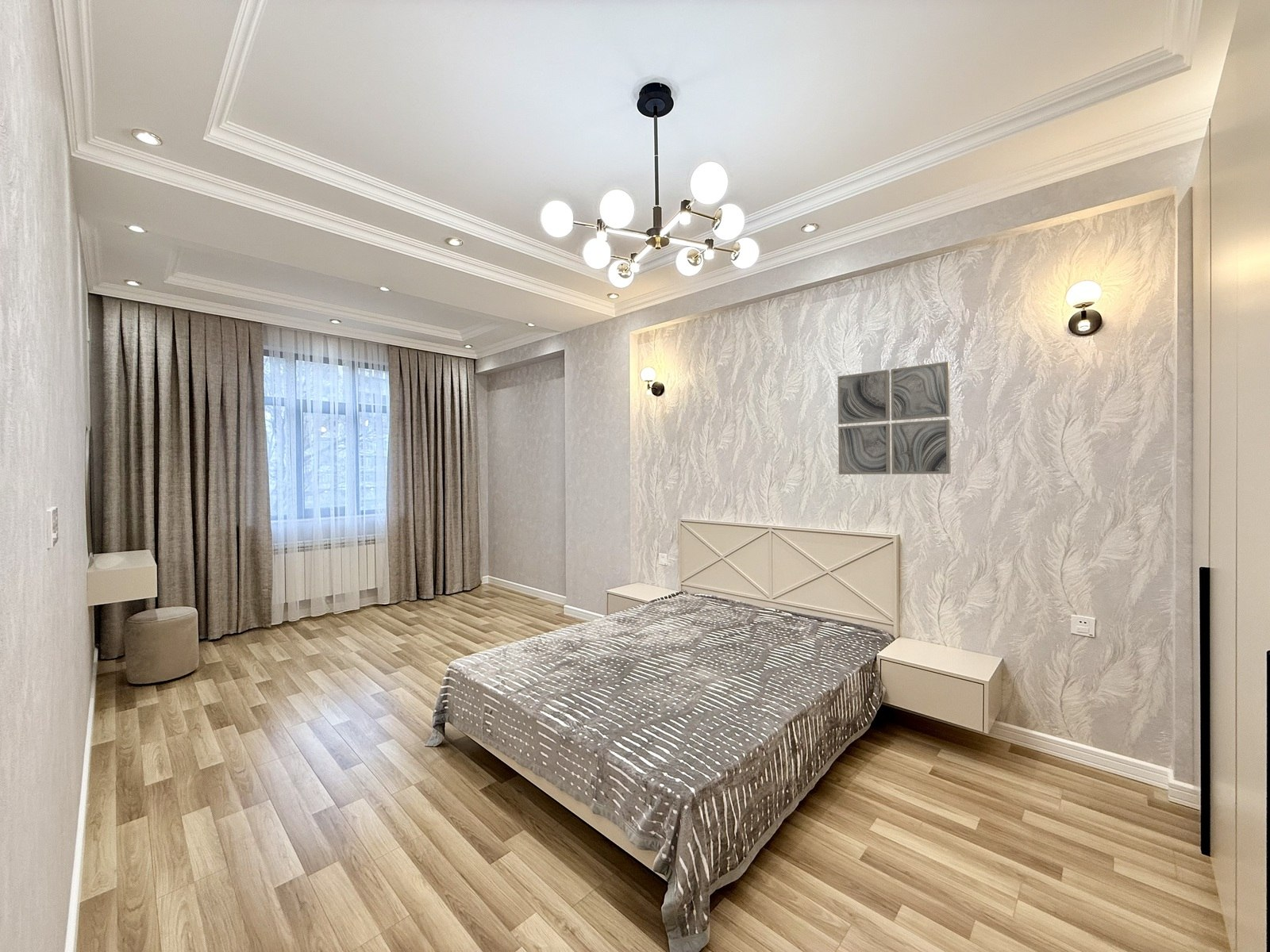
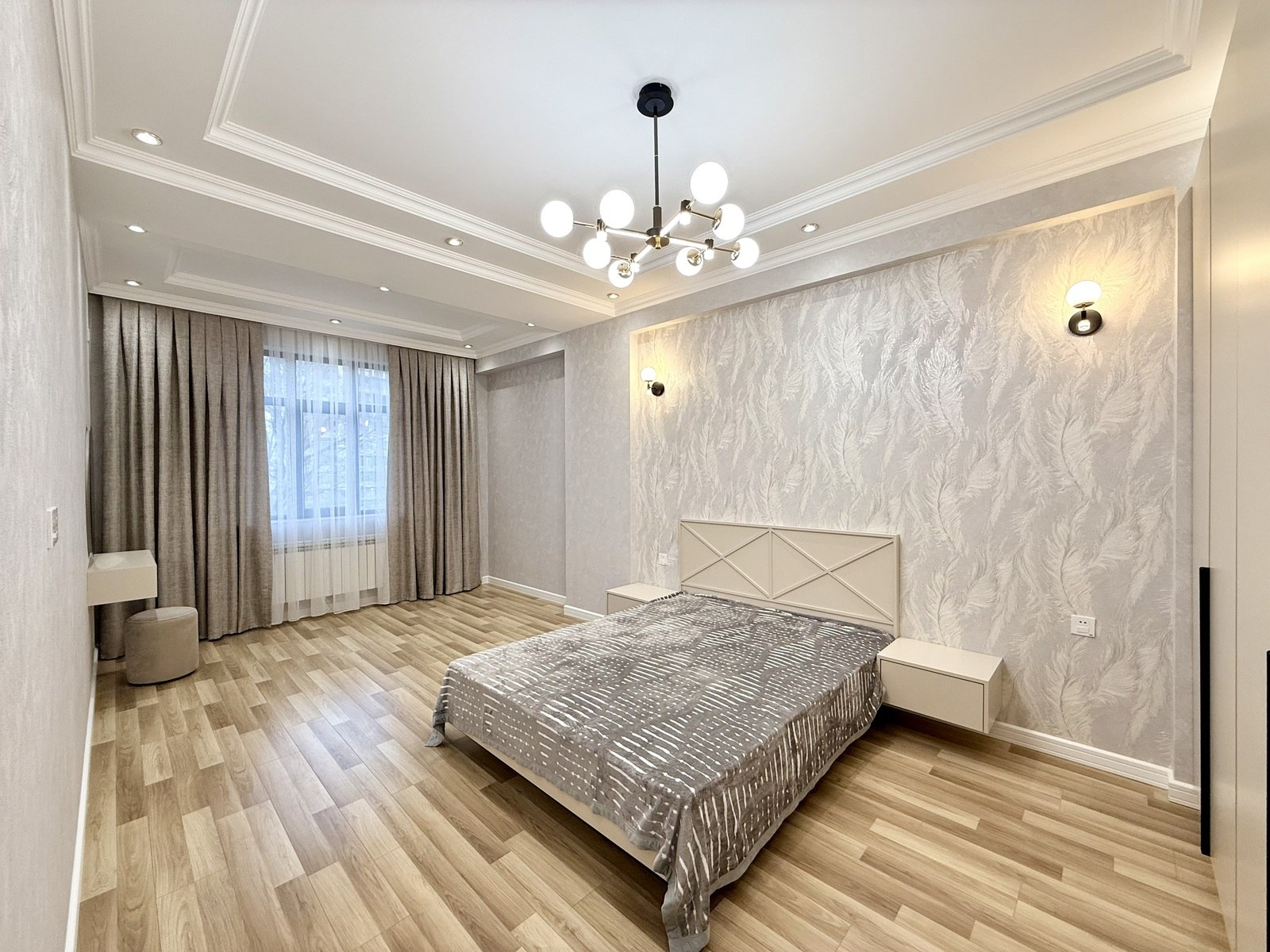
- wall art [837,361,952,475]
